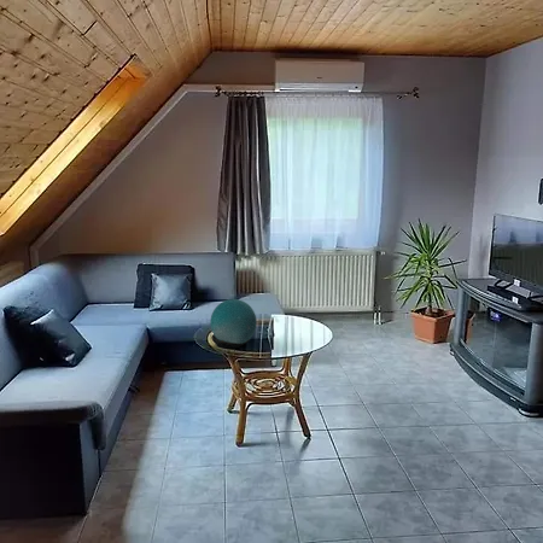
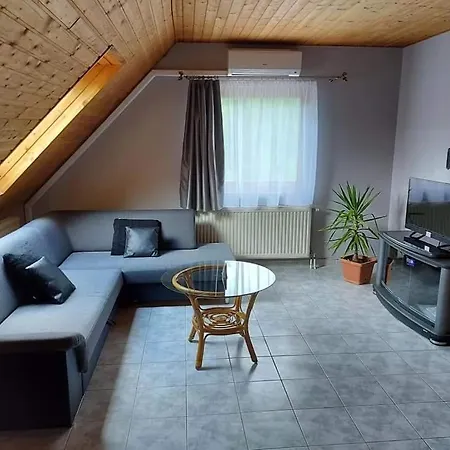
- decorative orb [209,298,258,349]
